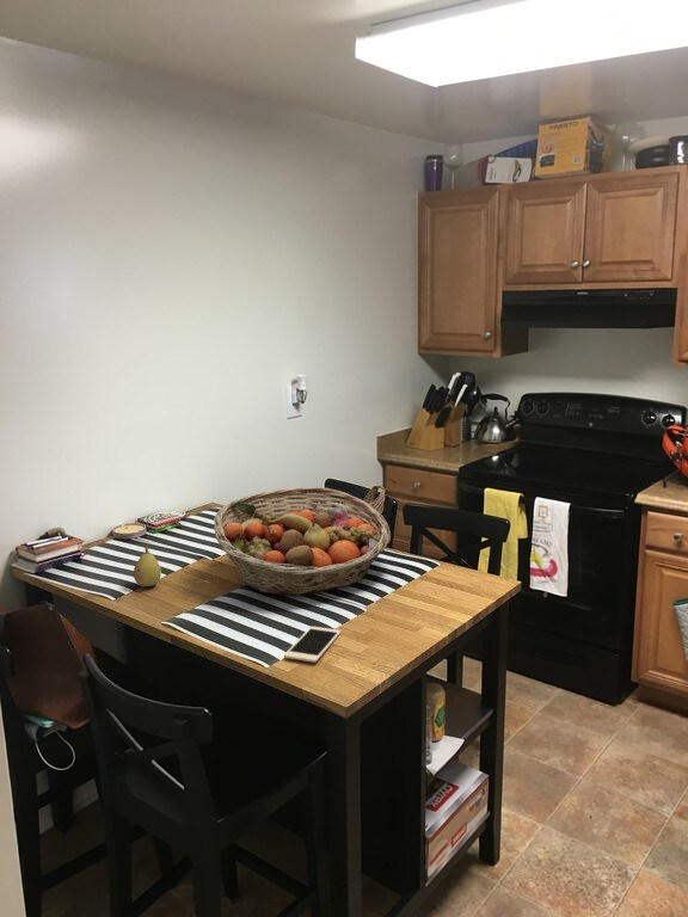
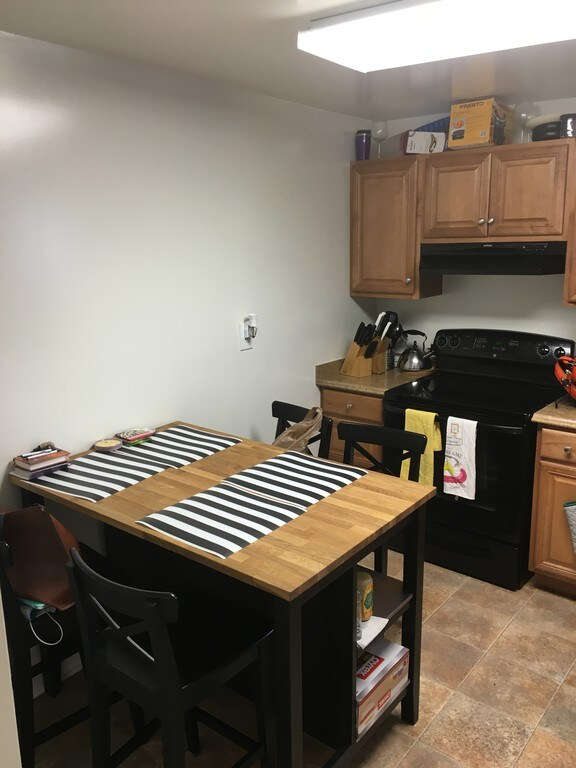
- fruit basket [213,486,392,597]
- cell phone [283,626,342,664]
- fruit [133,542,162,587]
